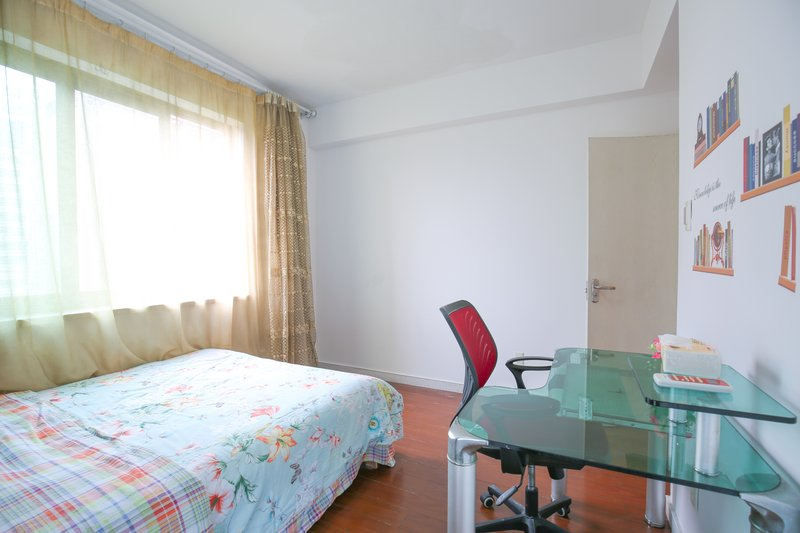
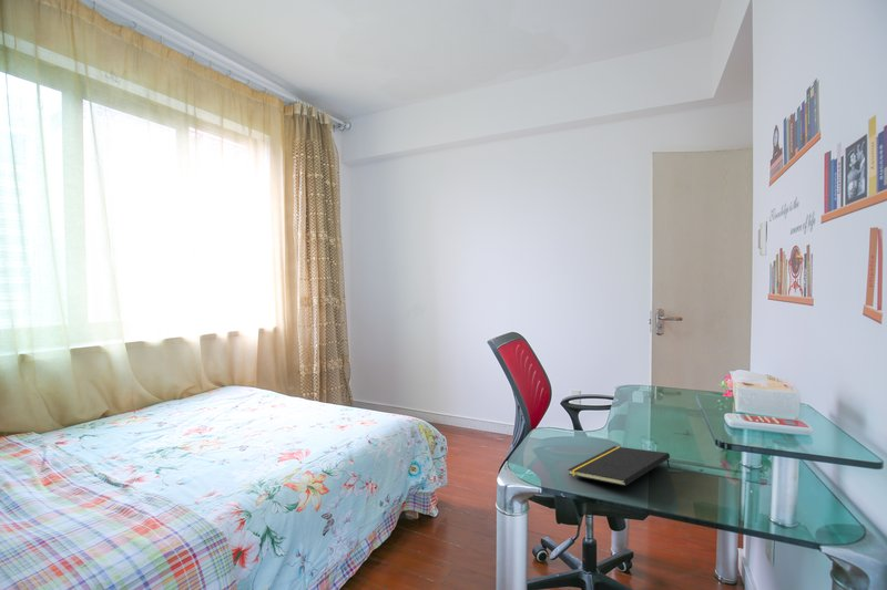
+ notepad [567,445,671,487]
